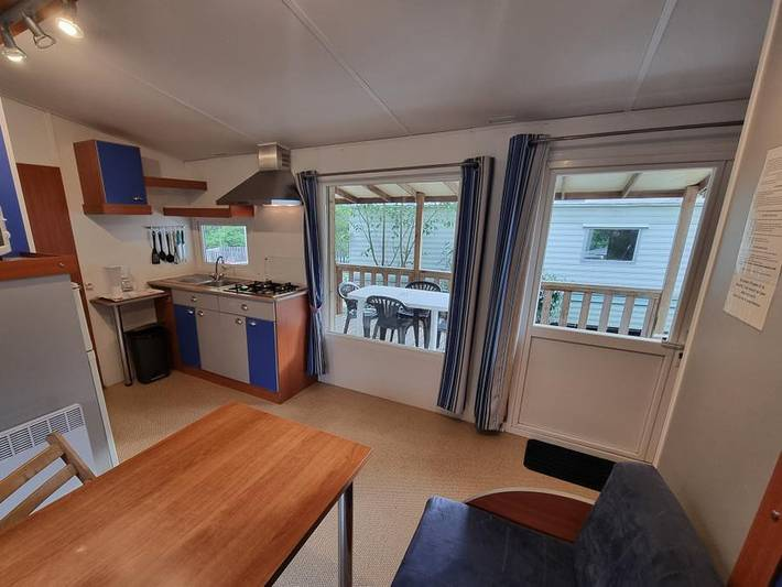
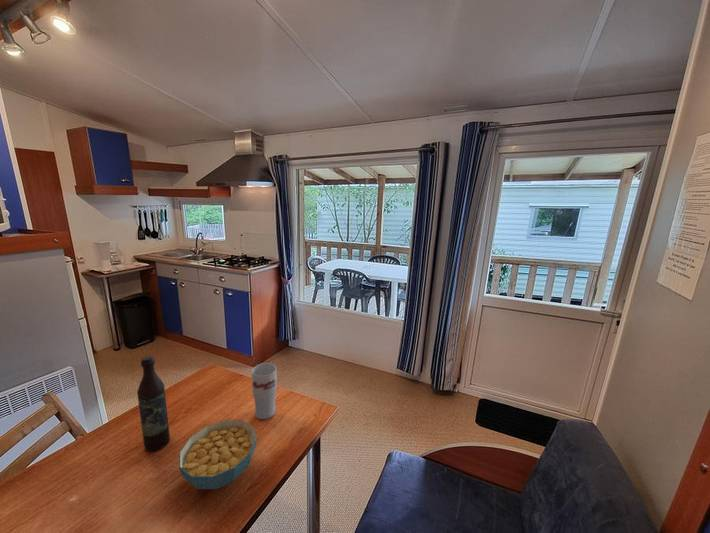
+ cup [251,362,278,420]
+ cereal bowl [178,419,258,490]
+ wine bottle [136,355,171,453]
